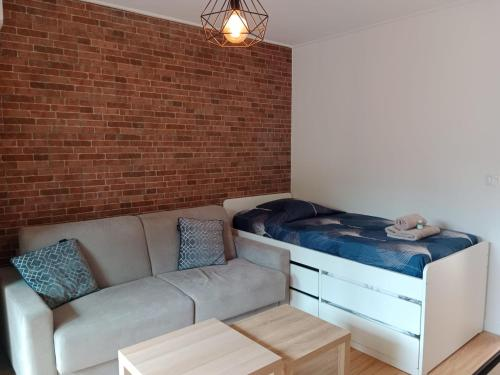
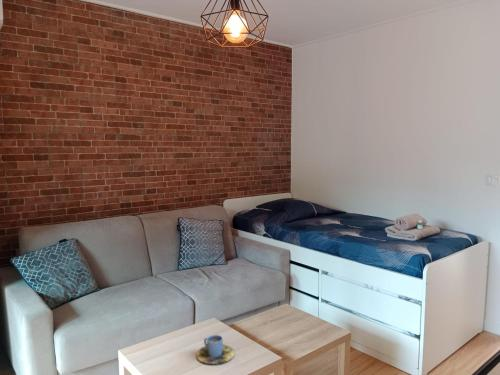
+ cup [195,334,236,365]
